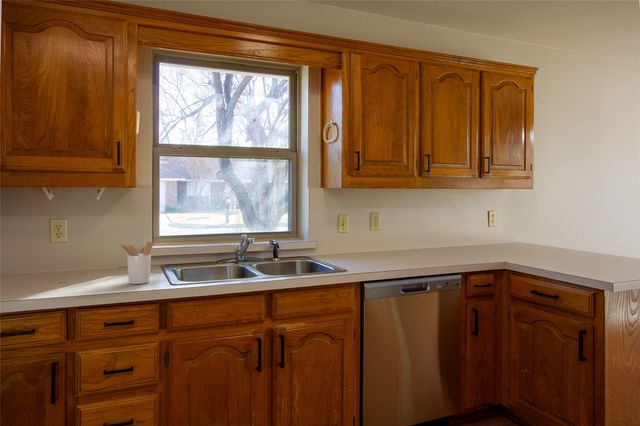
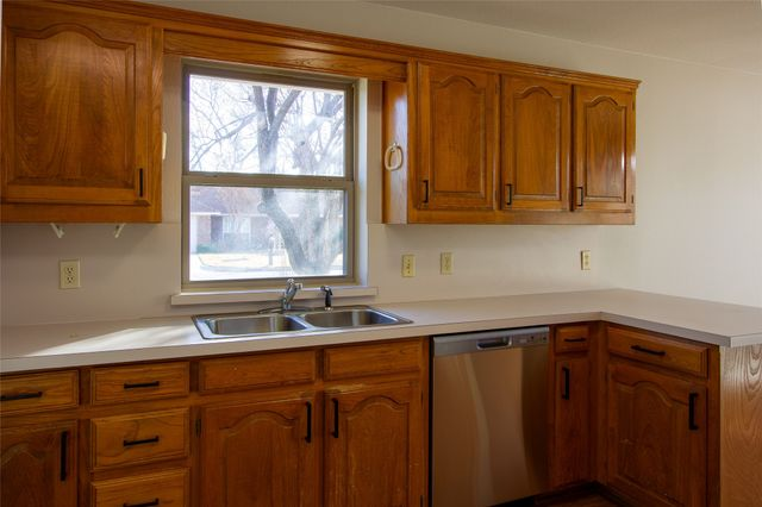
- utensil holder [120,240,154,285]
